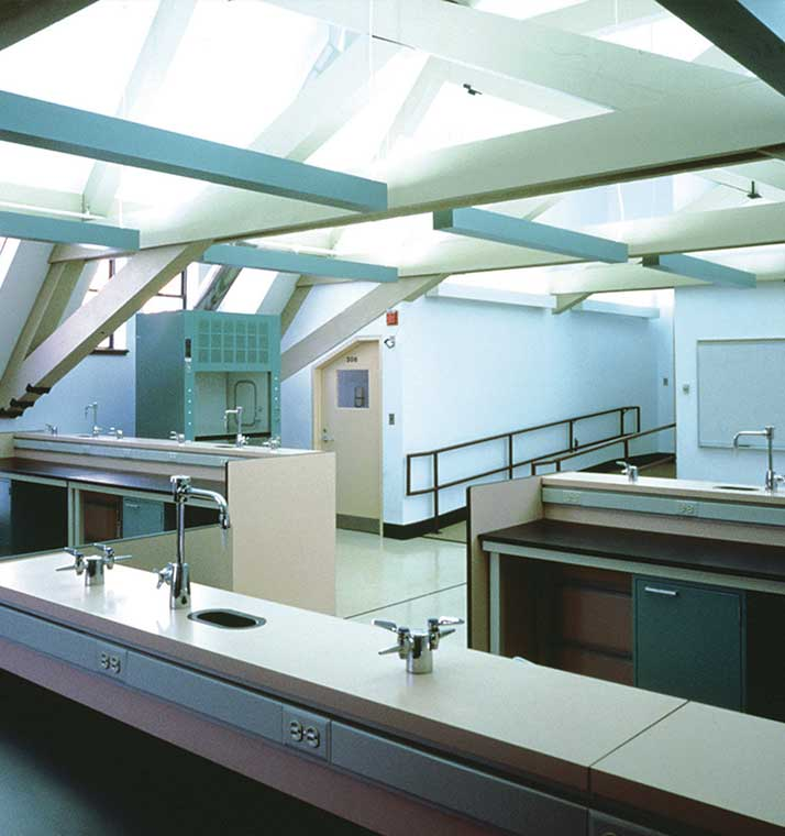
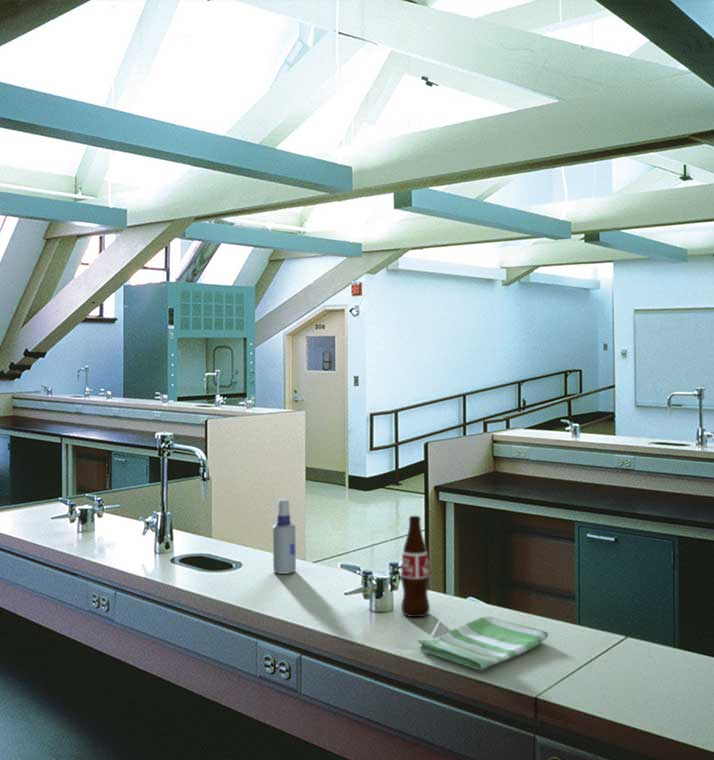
+ spray bottle [272,498,297,575]
+ bottle [400,515,431,618]
+ dish towel [417,614,550,671]
